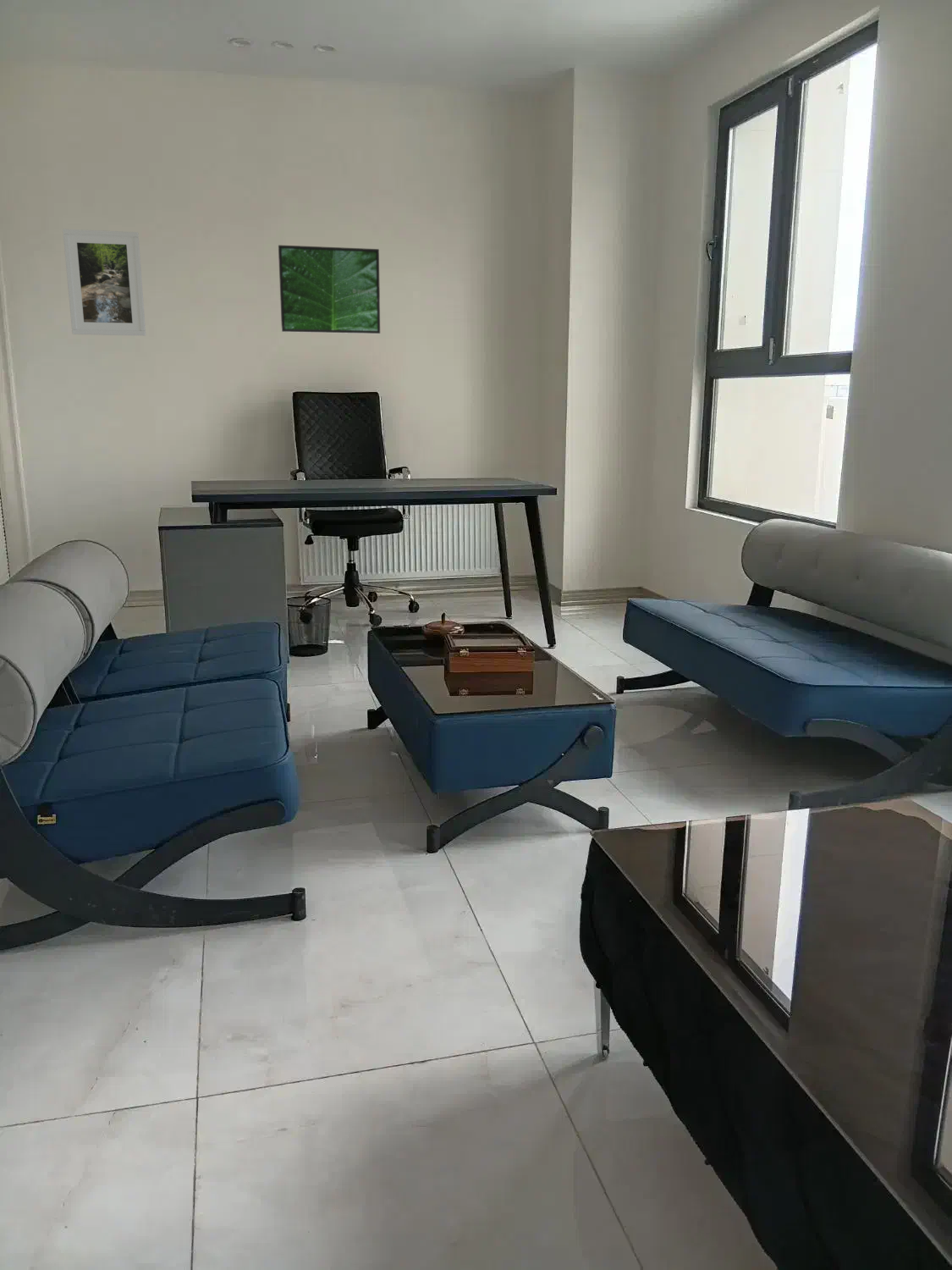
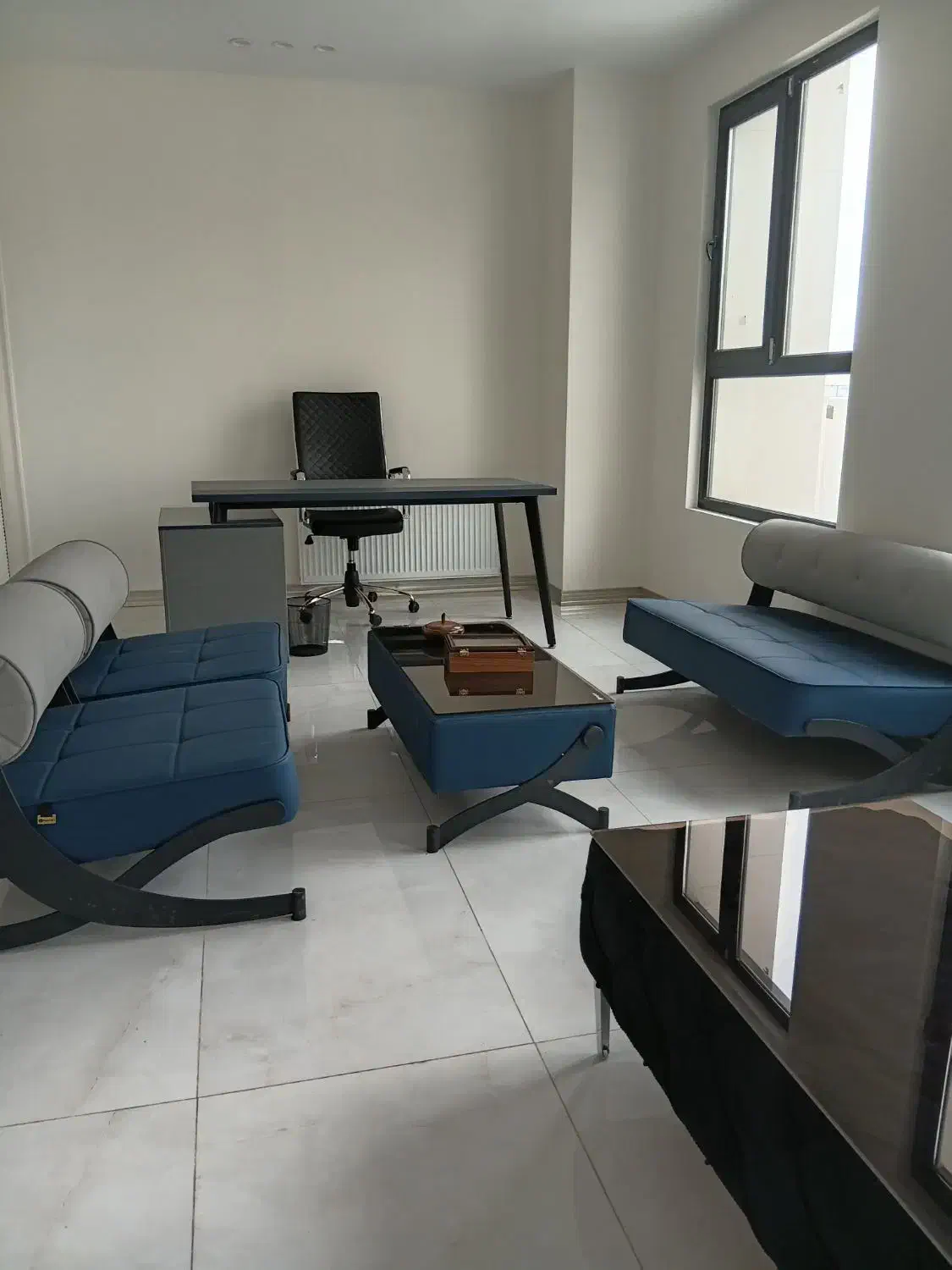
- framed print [62,229,146,337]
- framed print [278,245,381,334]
